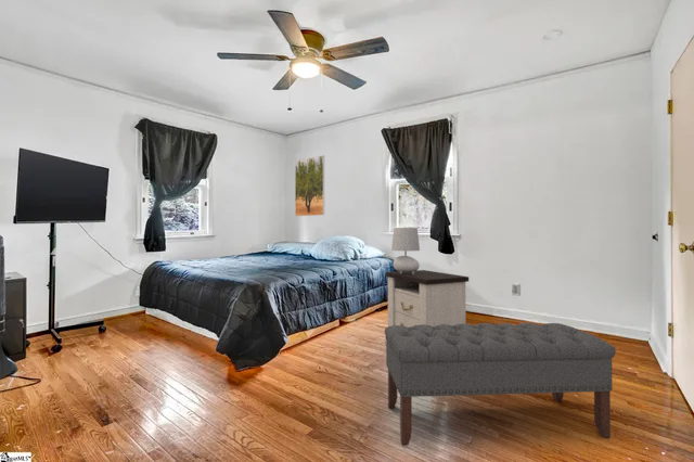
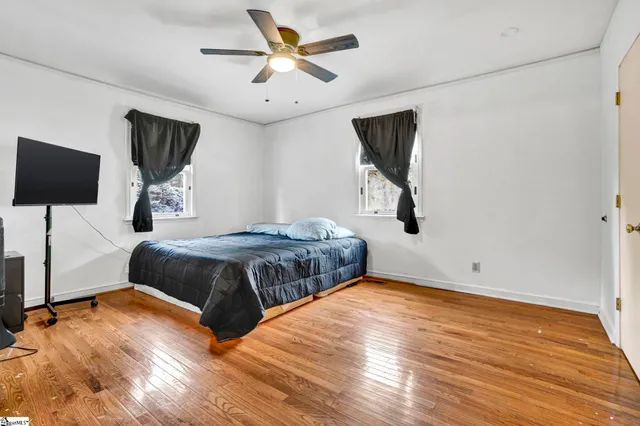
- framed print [294,154,325,217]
- table lamp [390,227,421,274]
- nightstand [385,269,470,328]
- bench [384,322,617,447]
